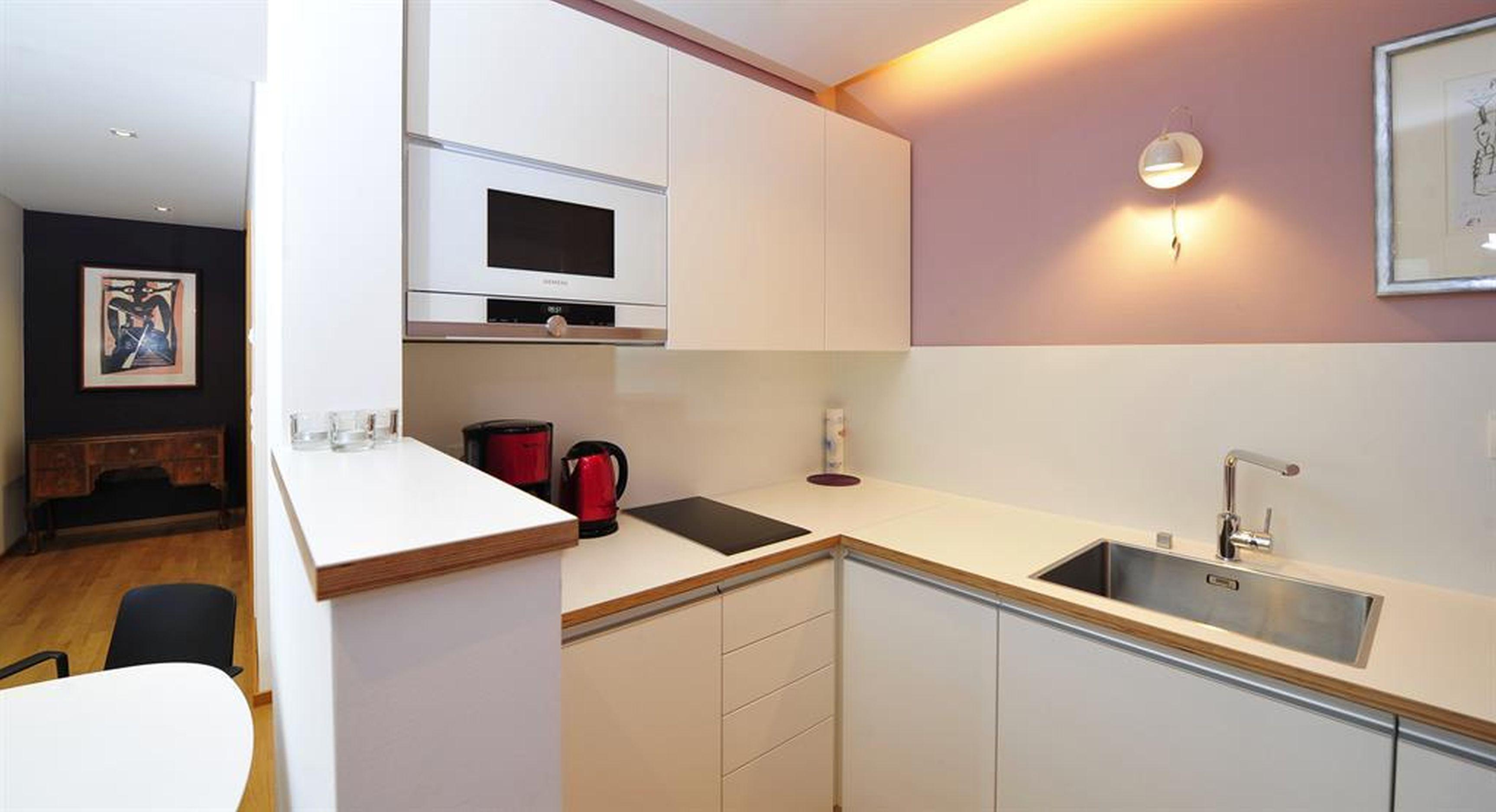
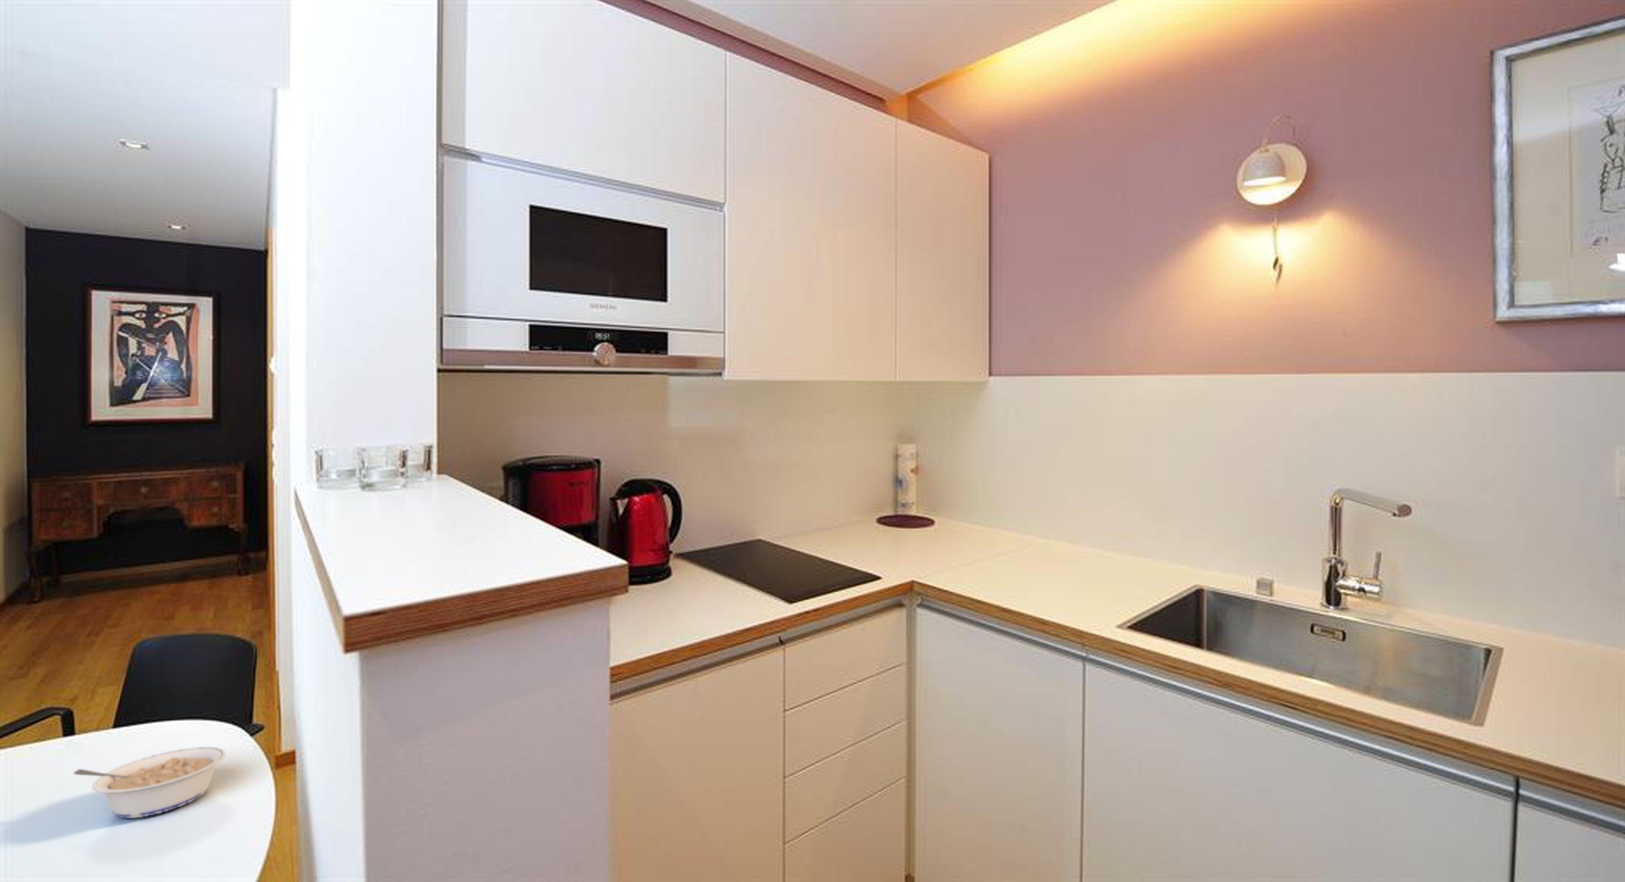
+ legume [74,746,226,819]
